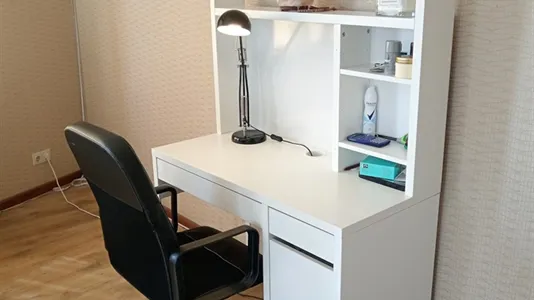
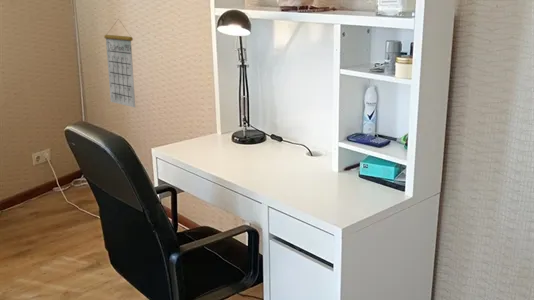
+ calendar [103,19,136,108]
